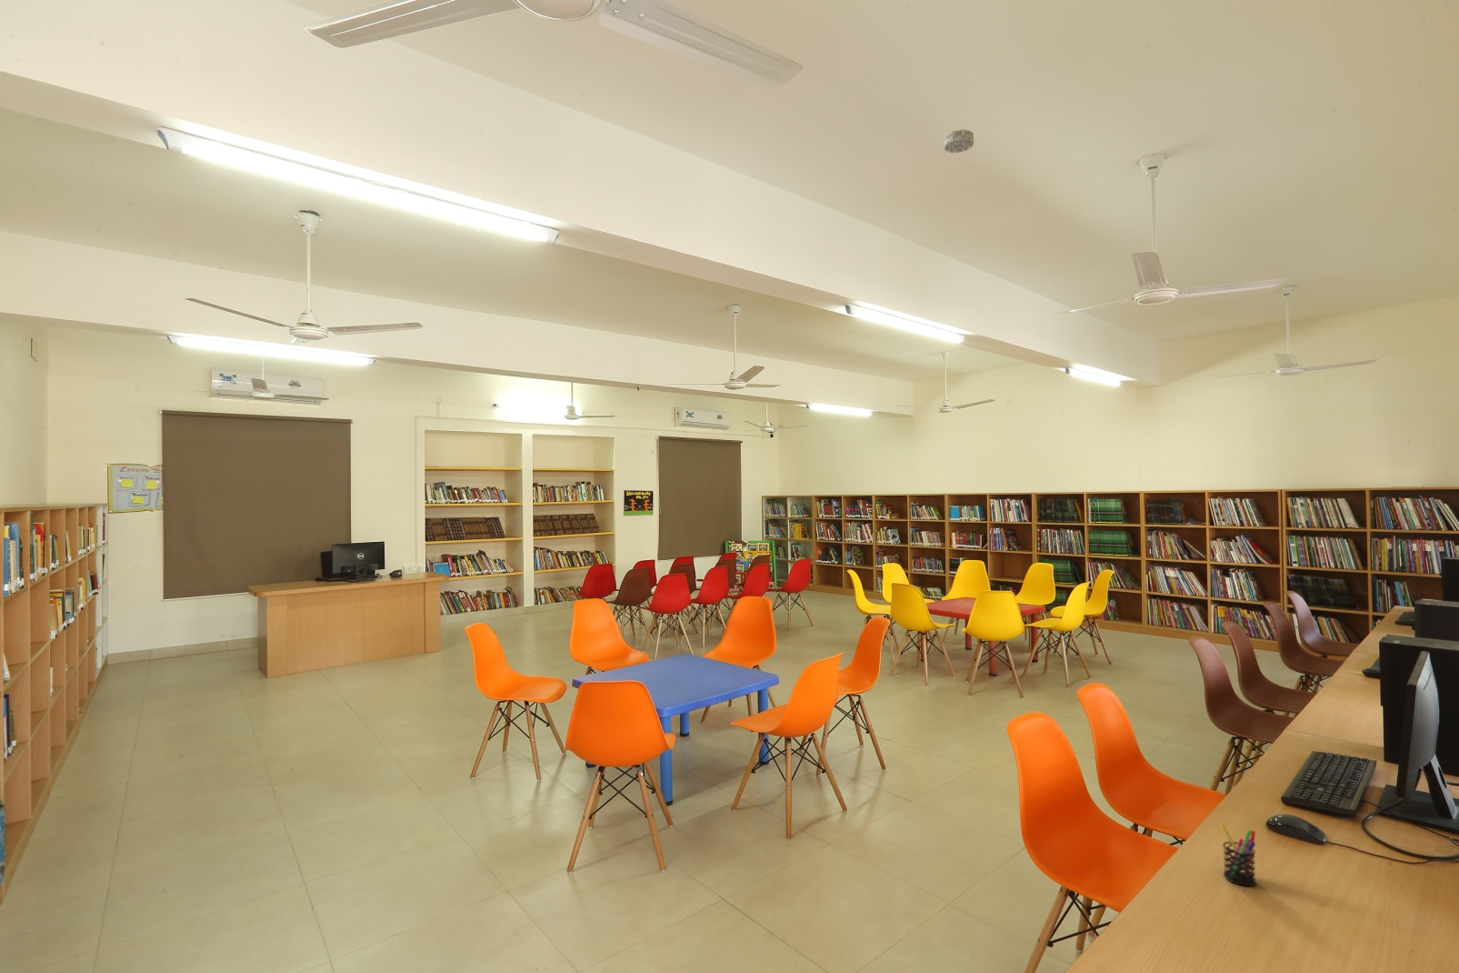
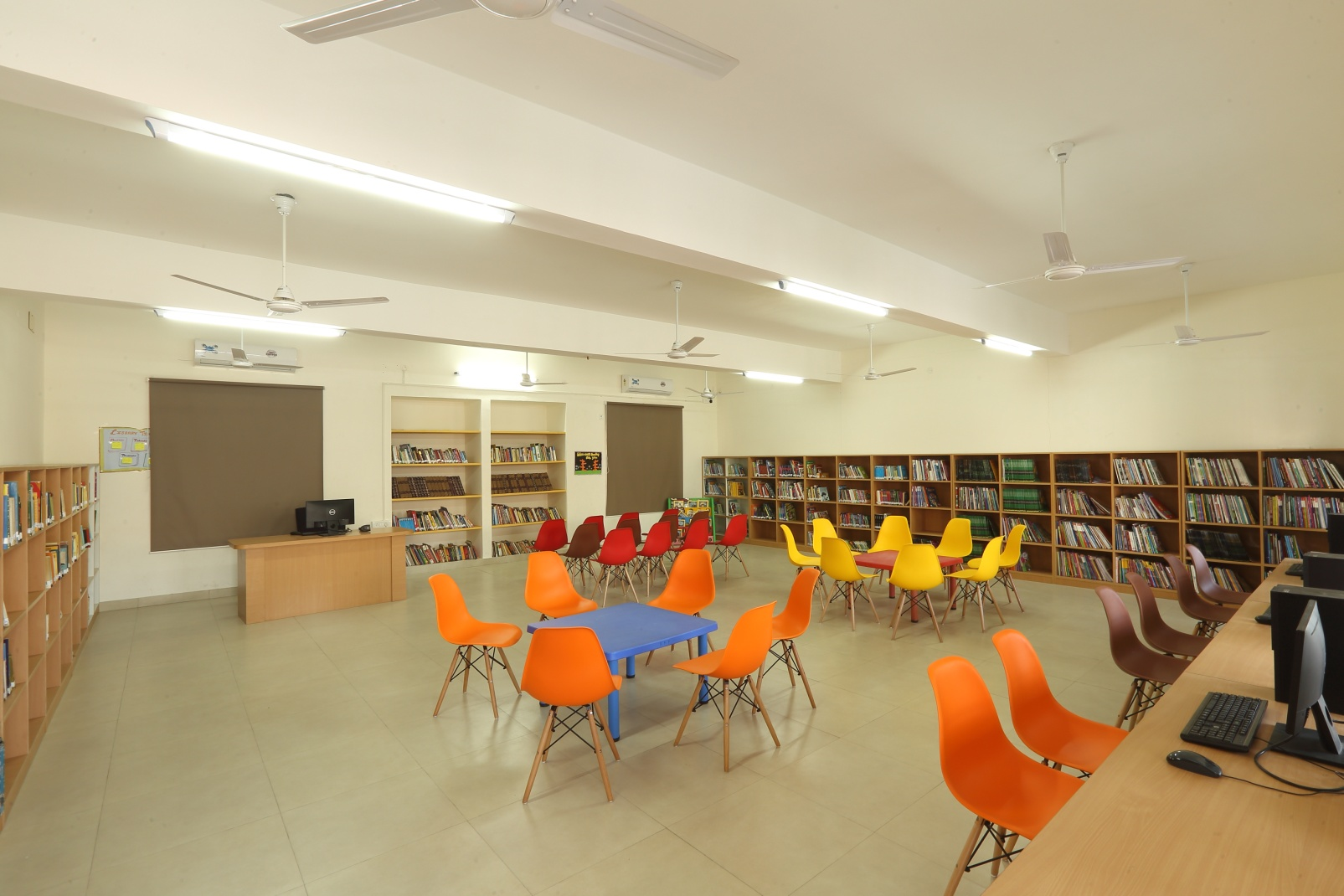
- smoke detector [942,128,975,154]
- pen holder [1219,822,1257,886]
